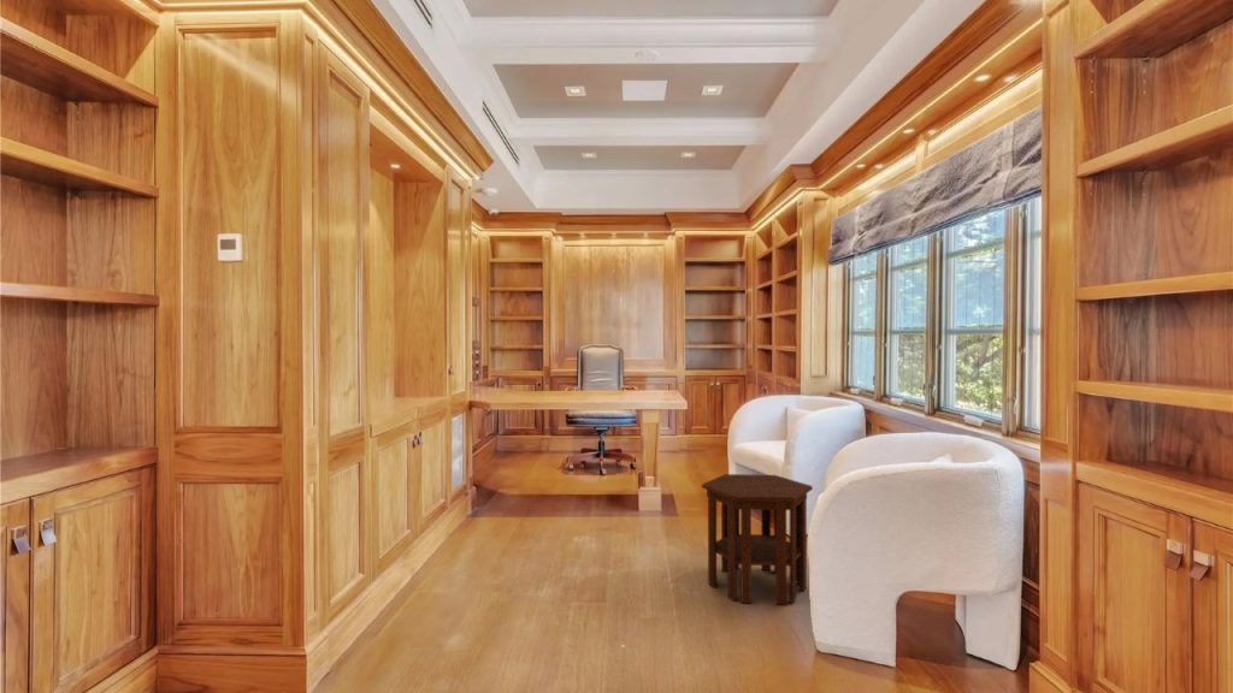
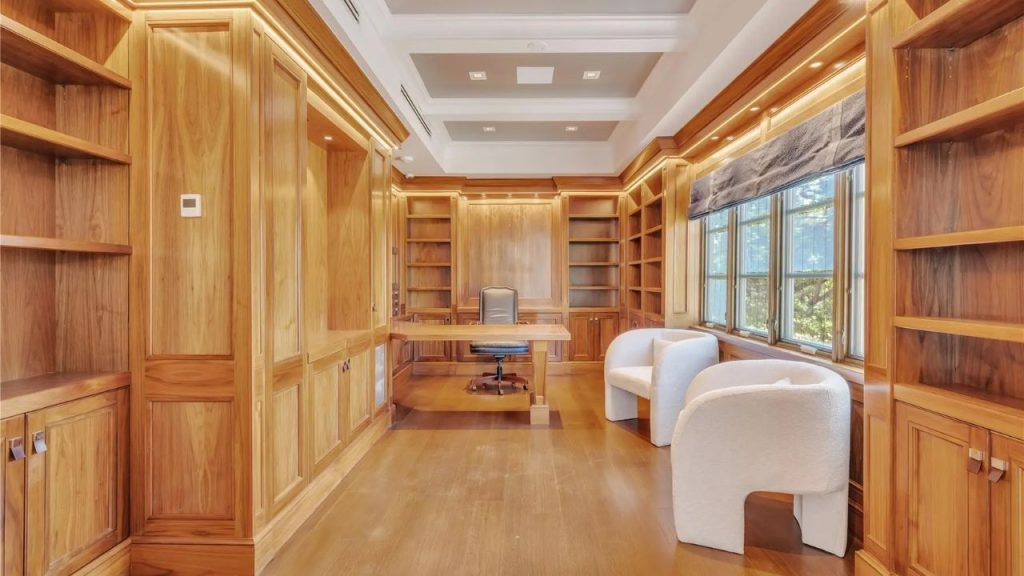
- side table [701,473,814,605]
